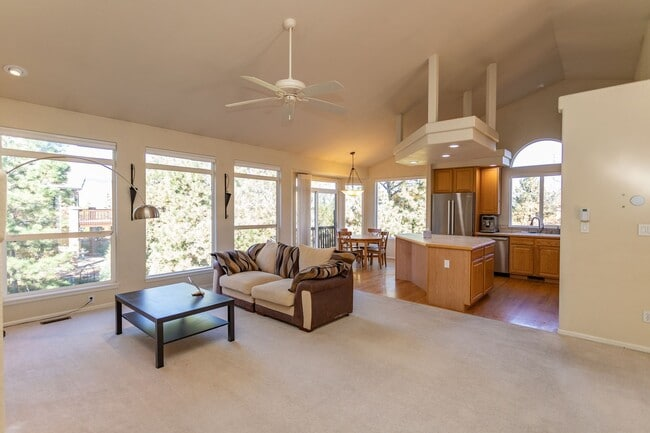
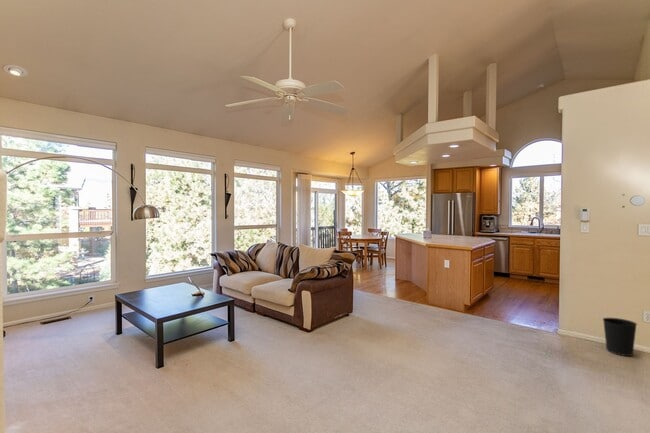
+ wastebasket [602,317,638,357]
